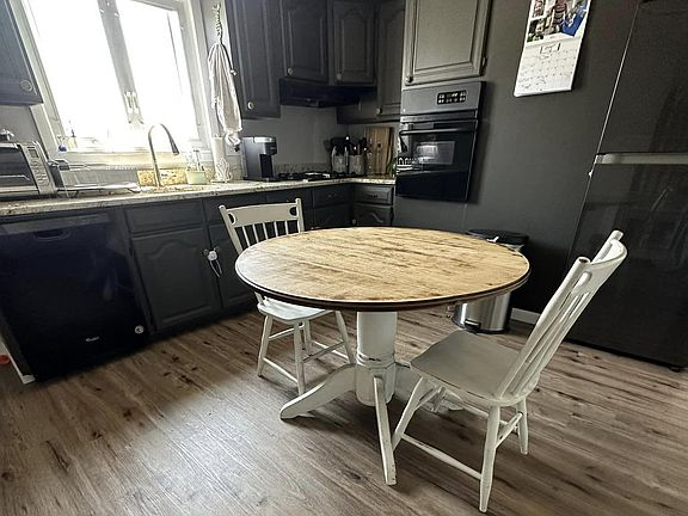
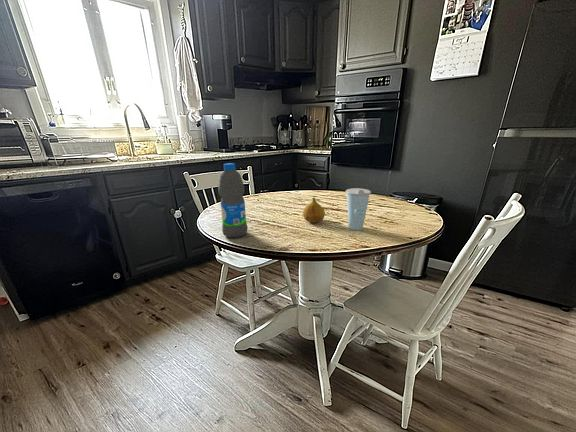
+ water bottle [217,162,249,239]
+ fruit [302,197,326,224]
+ cup [345,187,372,231]
